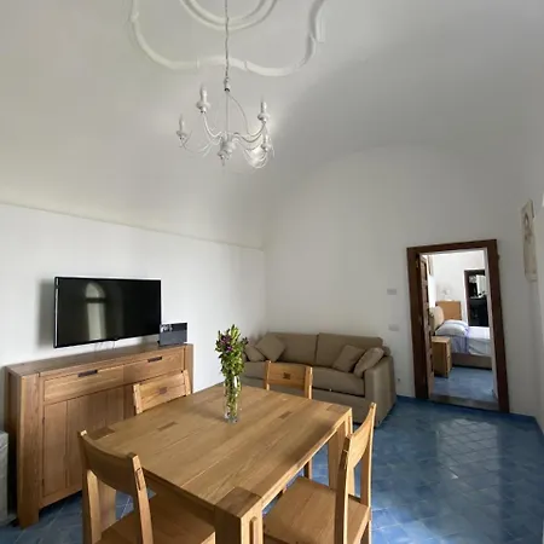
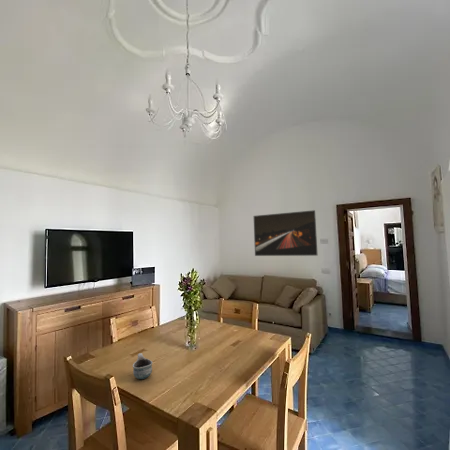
+ mug [132,352,153,380]
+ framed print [253,209,318,257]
